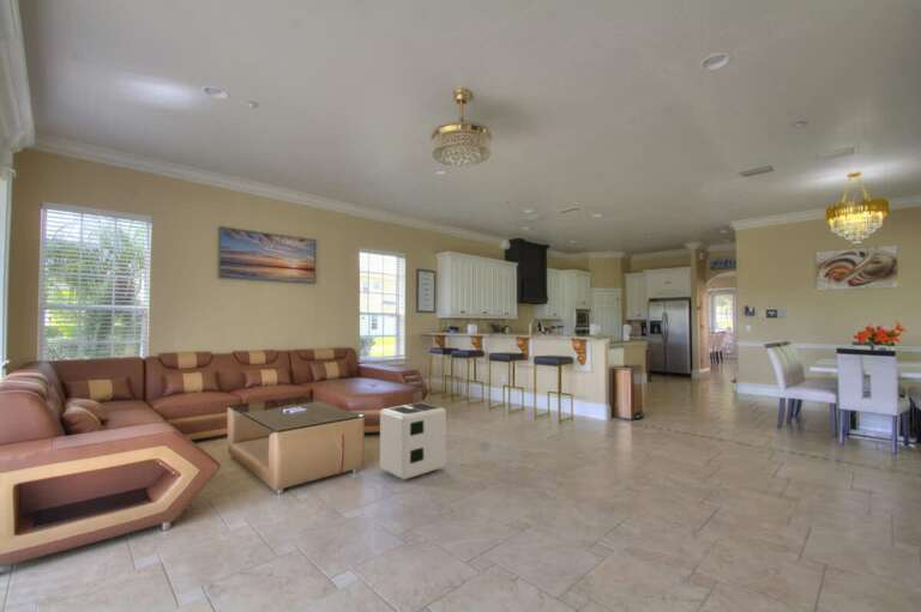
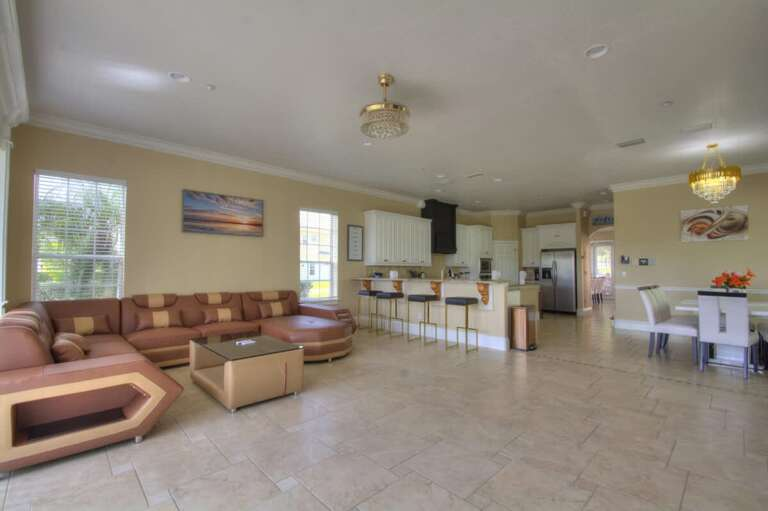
- air purifier [379,401,447,480]
